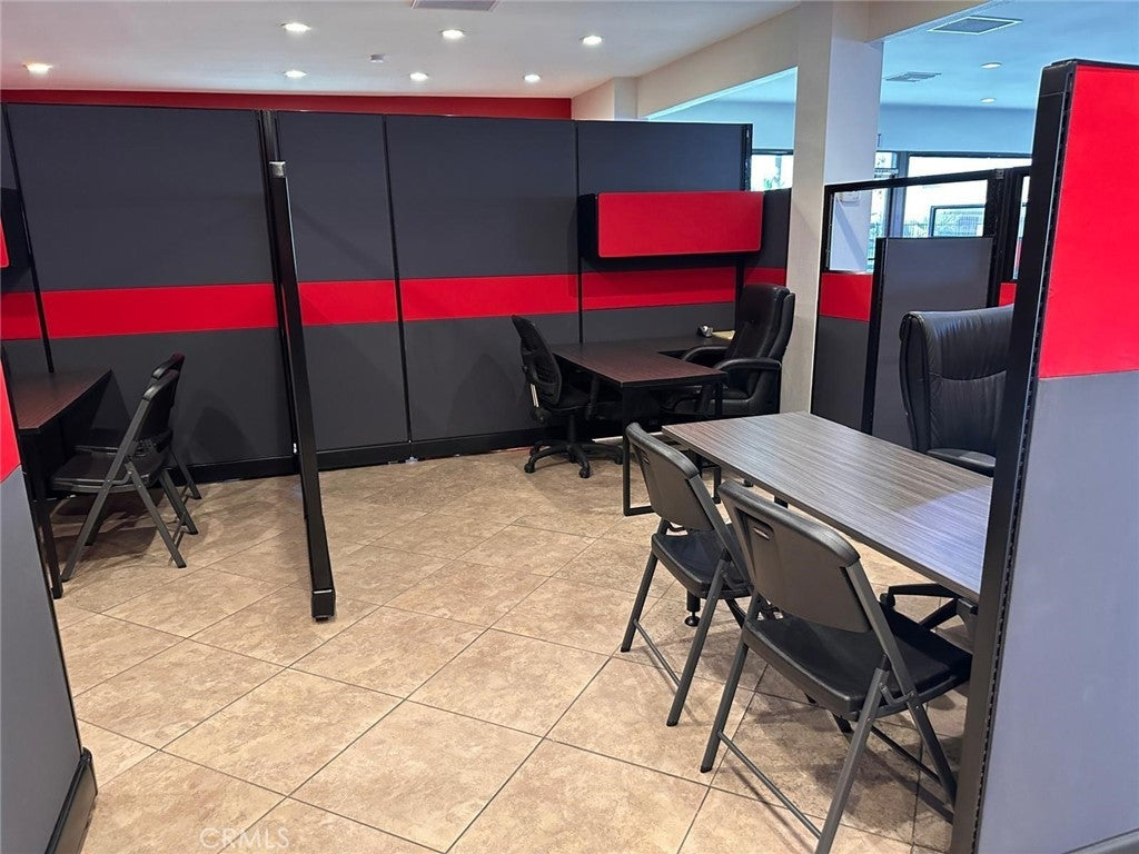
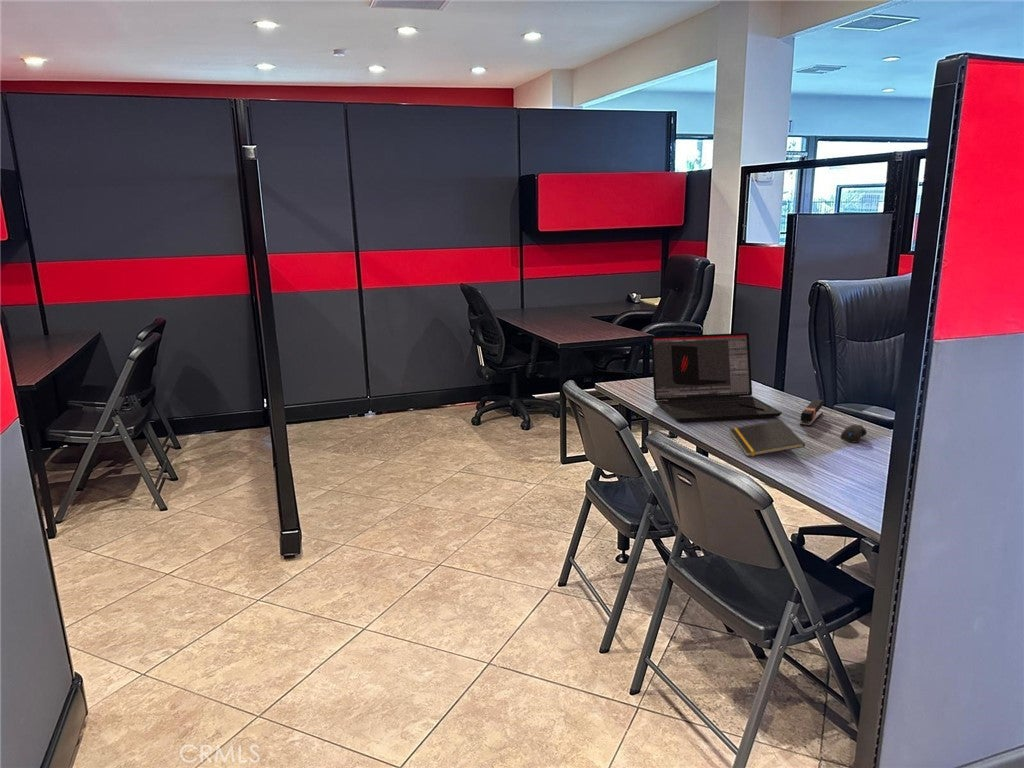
+ notepad [729,419,806,458]
+ laptop [650,332,783,423]
+ stapler [799,398,825,427]
+ computer mouse [840,423,868,444]
